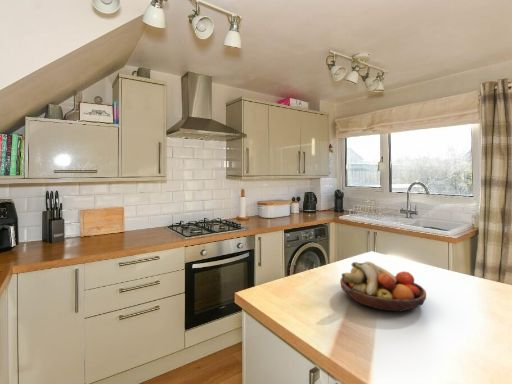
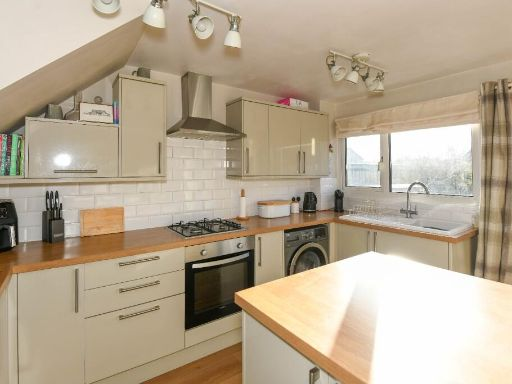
- fruit bowl [339,261,427,312]
